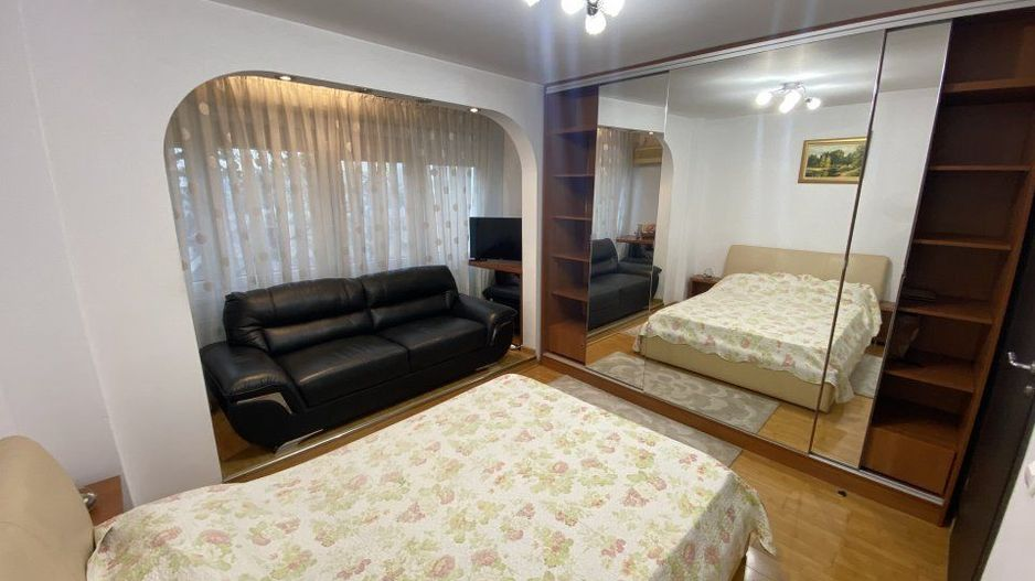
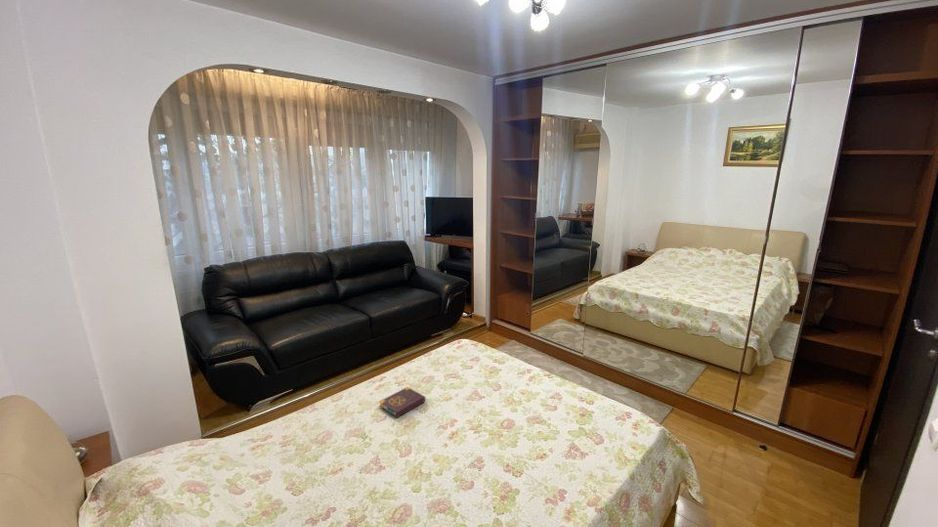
+ book [378,386,426,419]
